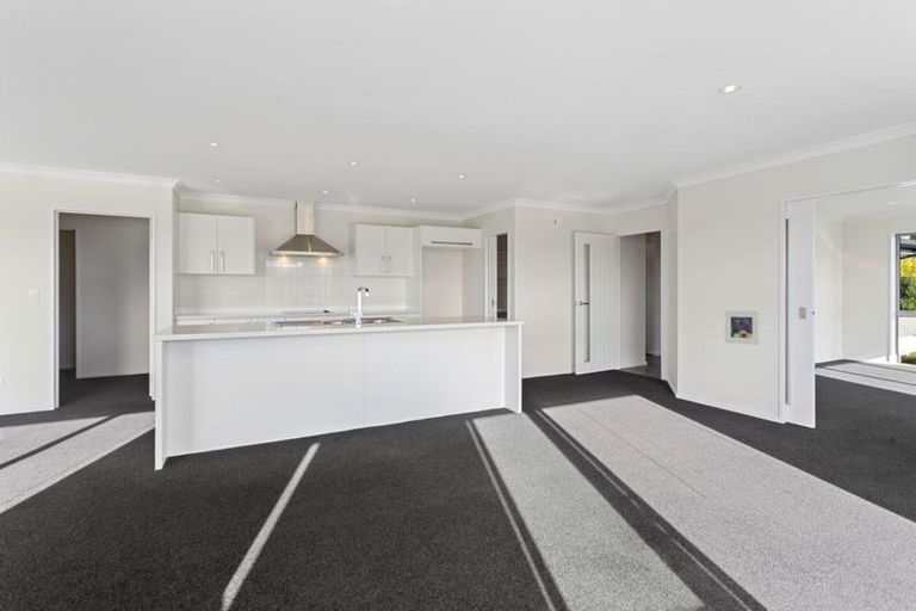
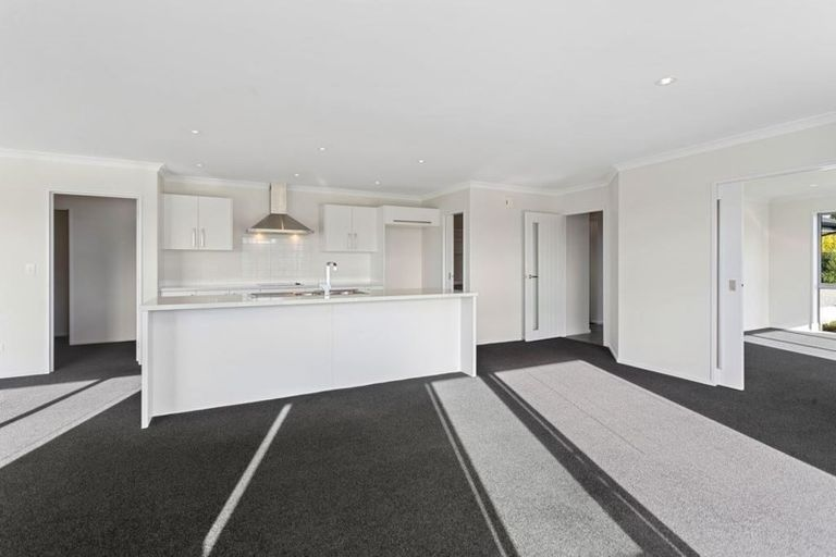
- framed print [724,310,761,346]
